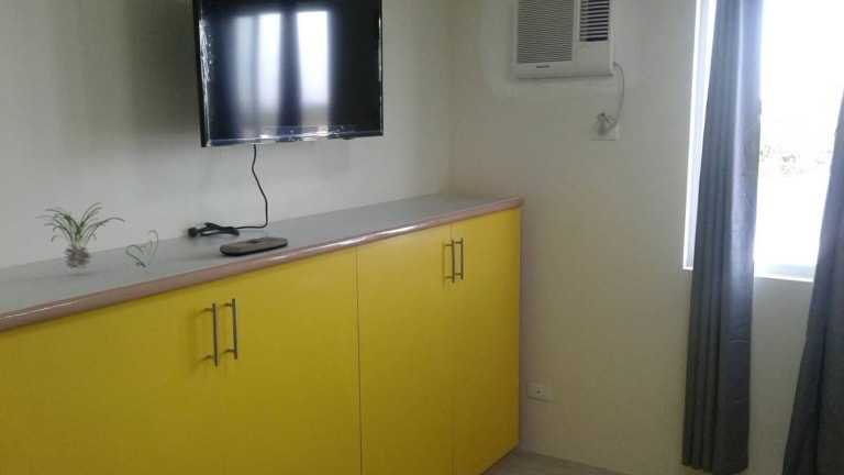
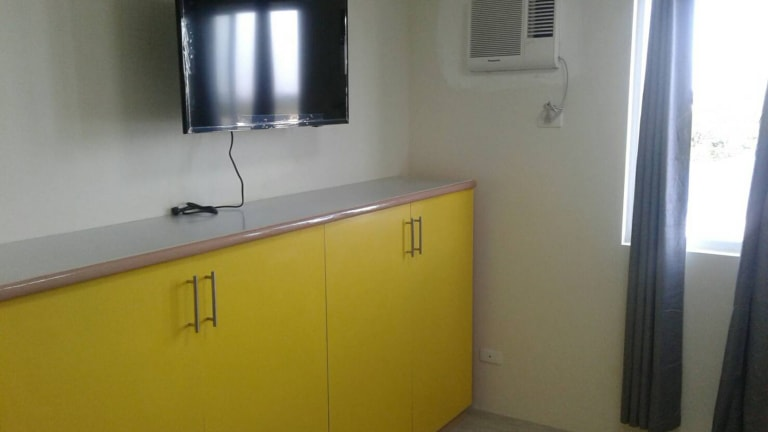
- remote control [219,235,289,256]
- plant [34,201,159,269]
